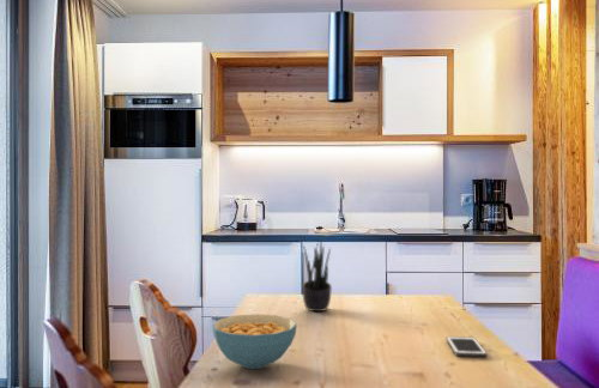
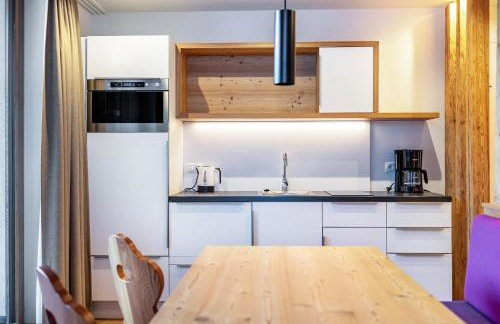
- cereal bowl [211,313,298,370]
- cell phone [444,335,488,358]
- potted plant [302,237,333,313]
